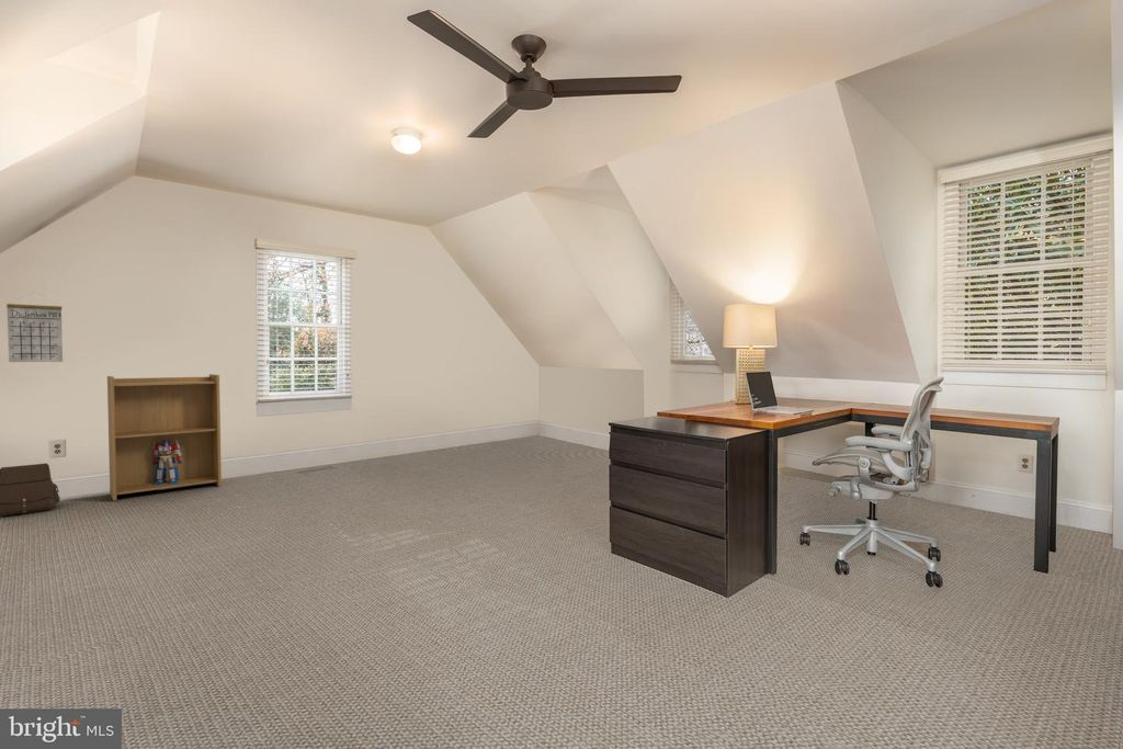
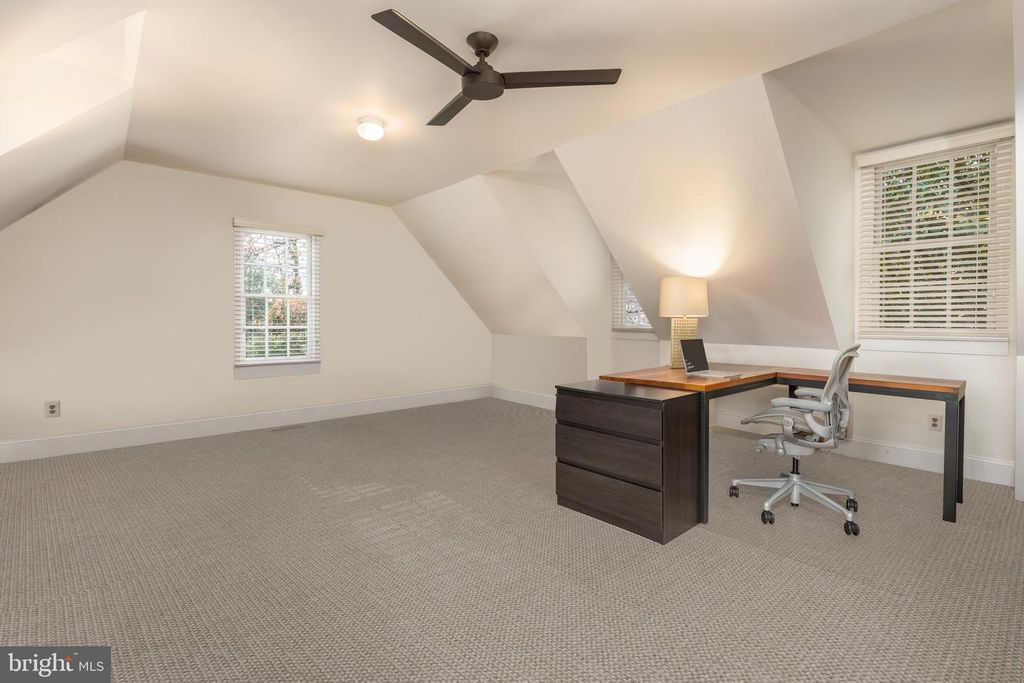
- calendar [5,291,64,363]
- bookshelf [106,373,223,502]
- satchel [0,462,61,518]
